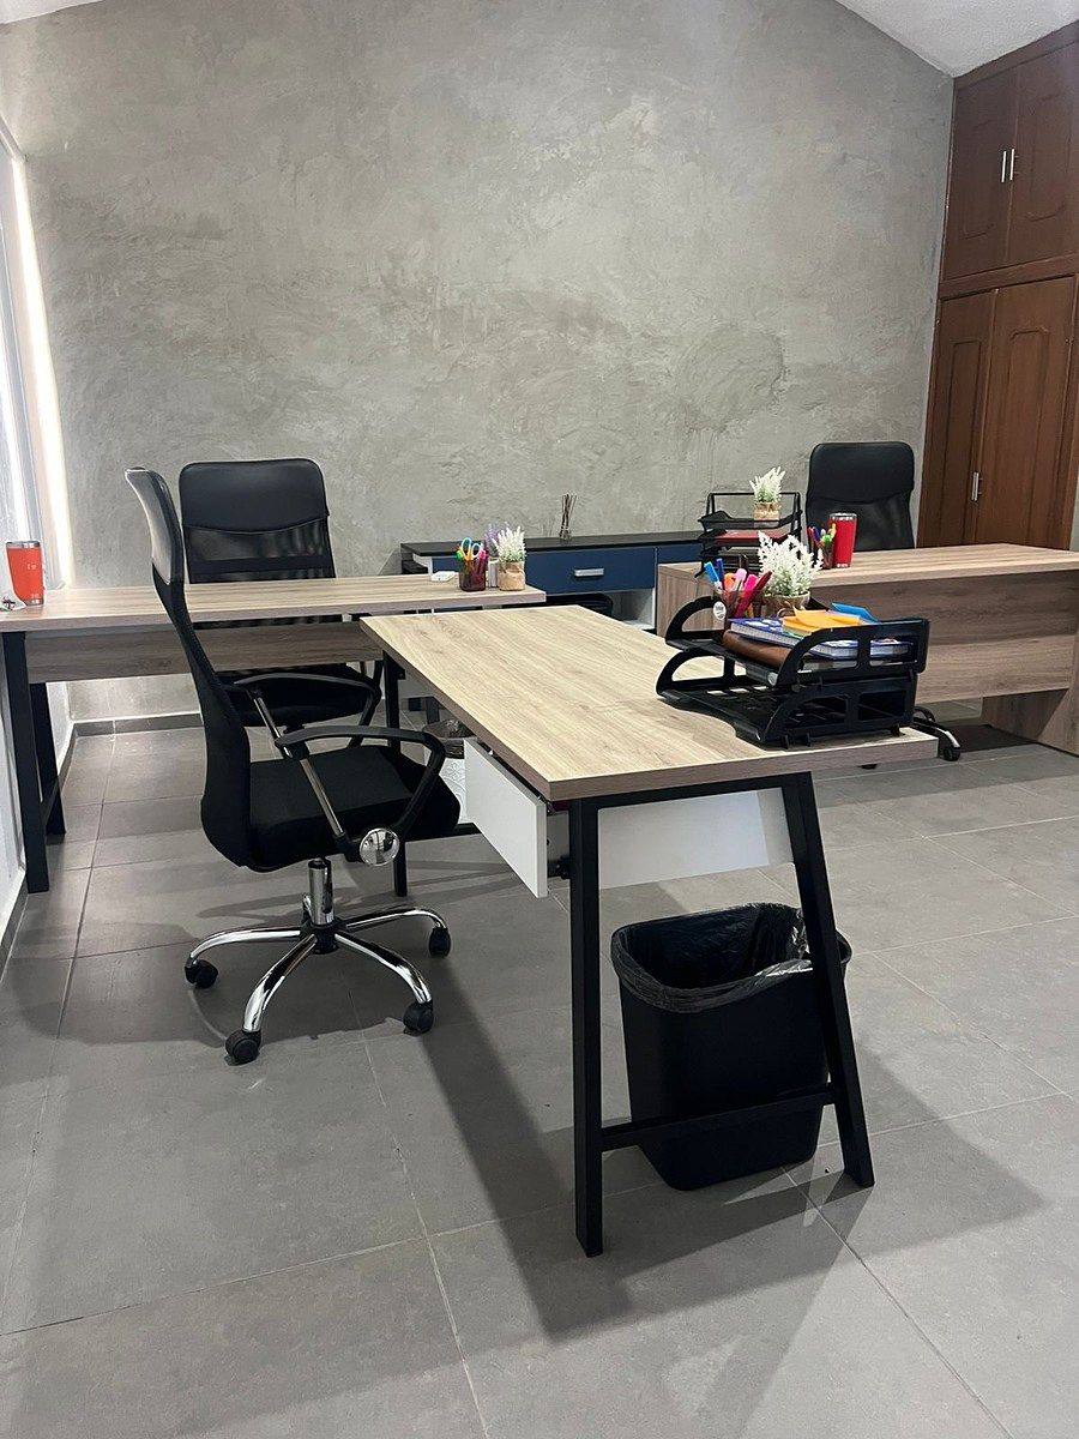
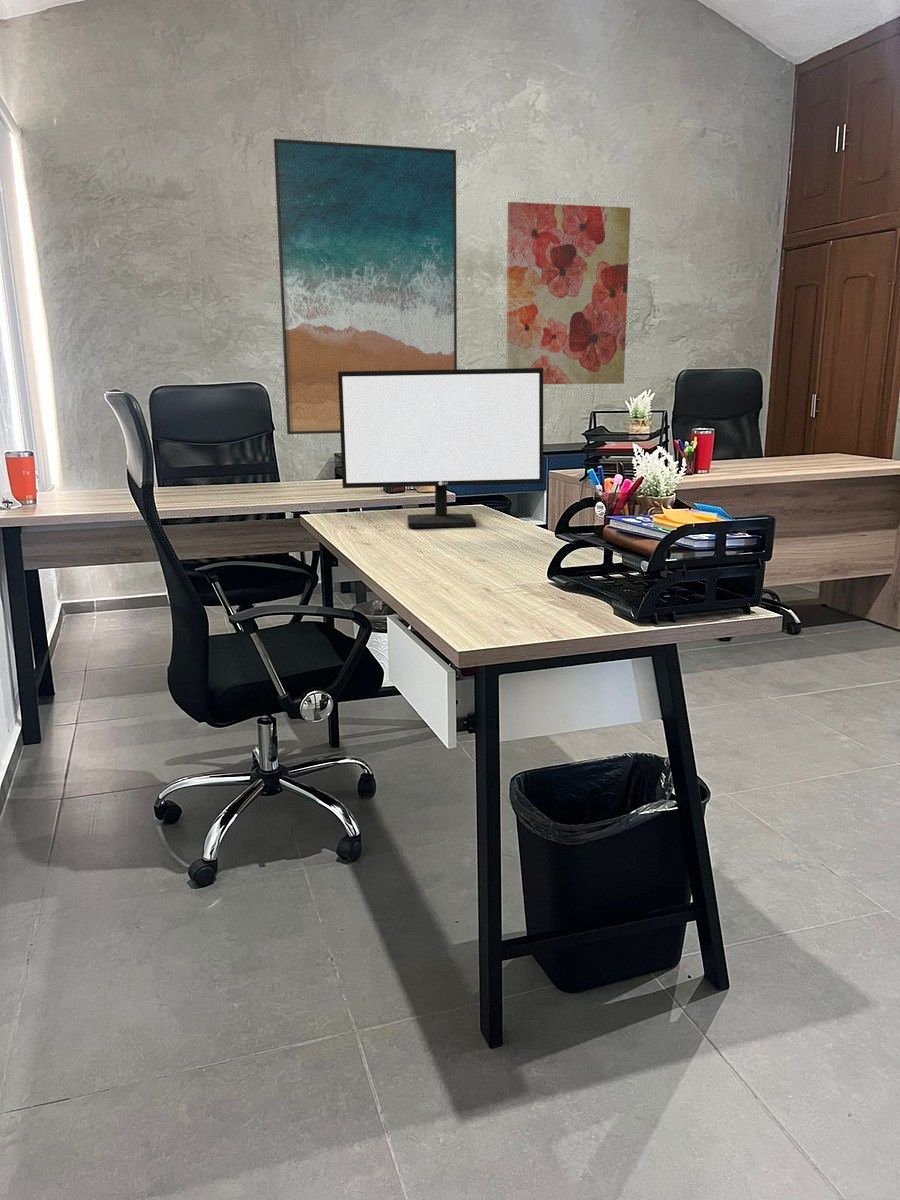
+ monitor [338,368,544,529]
+ wall art [505,201,632,385]
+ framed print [273,138,458,435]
